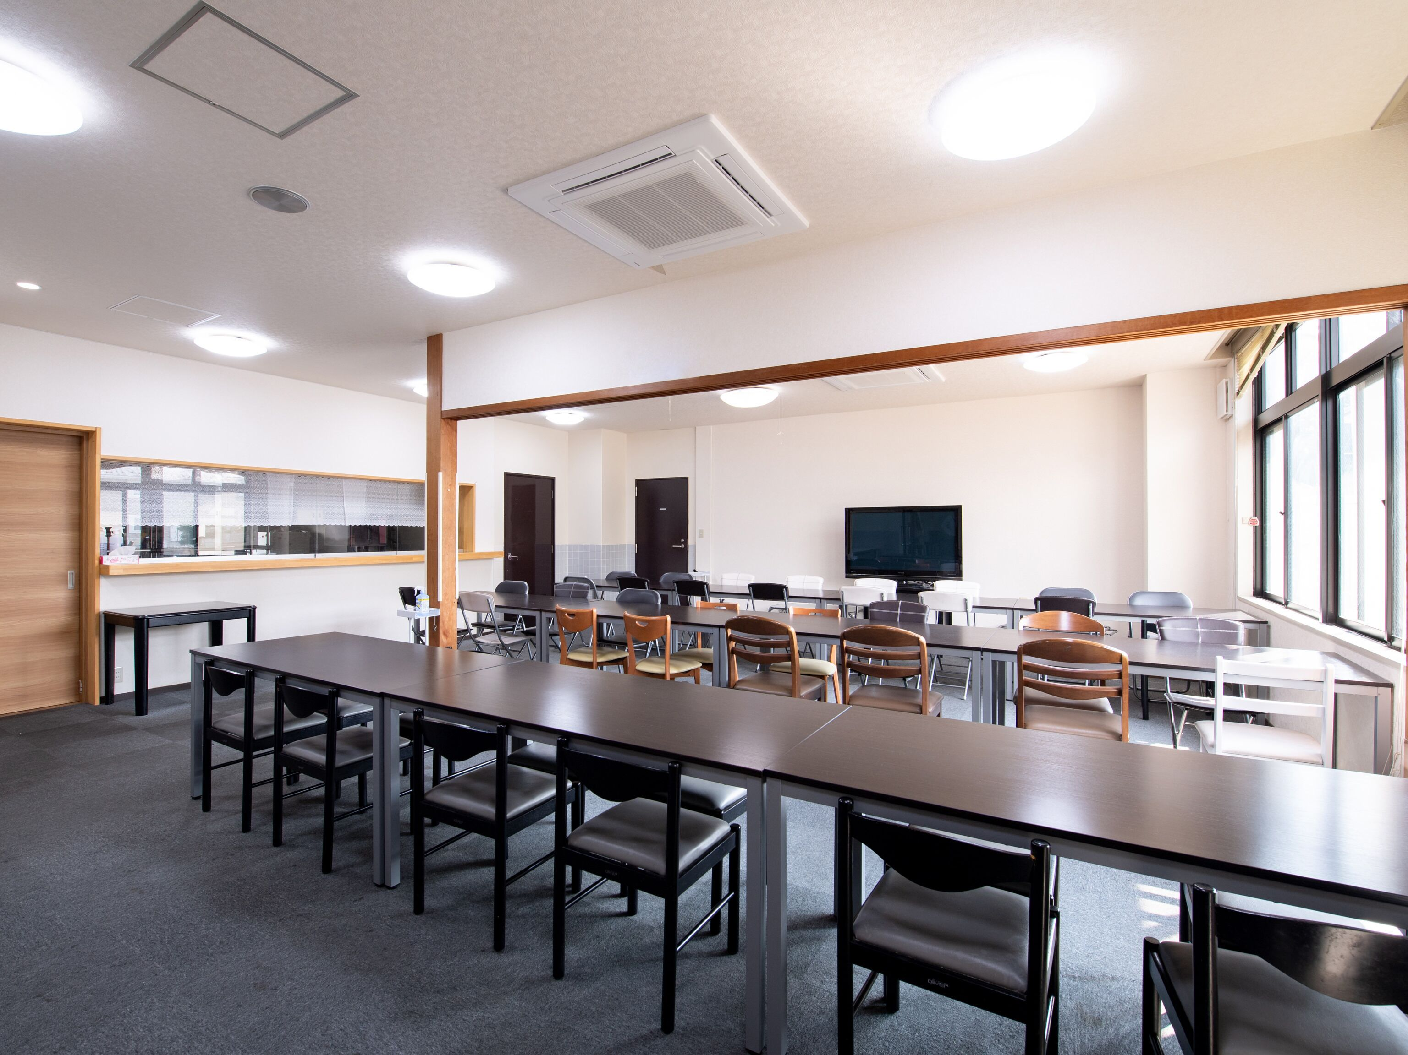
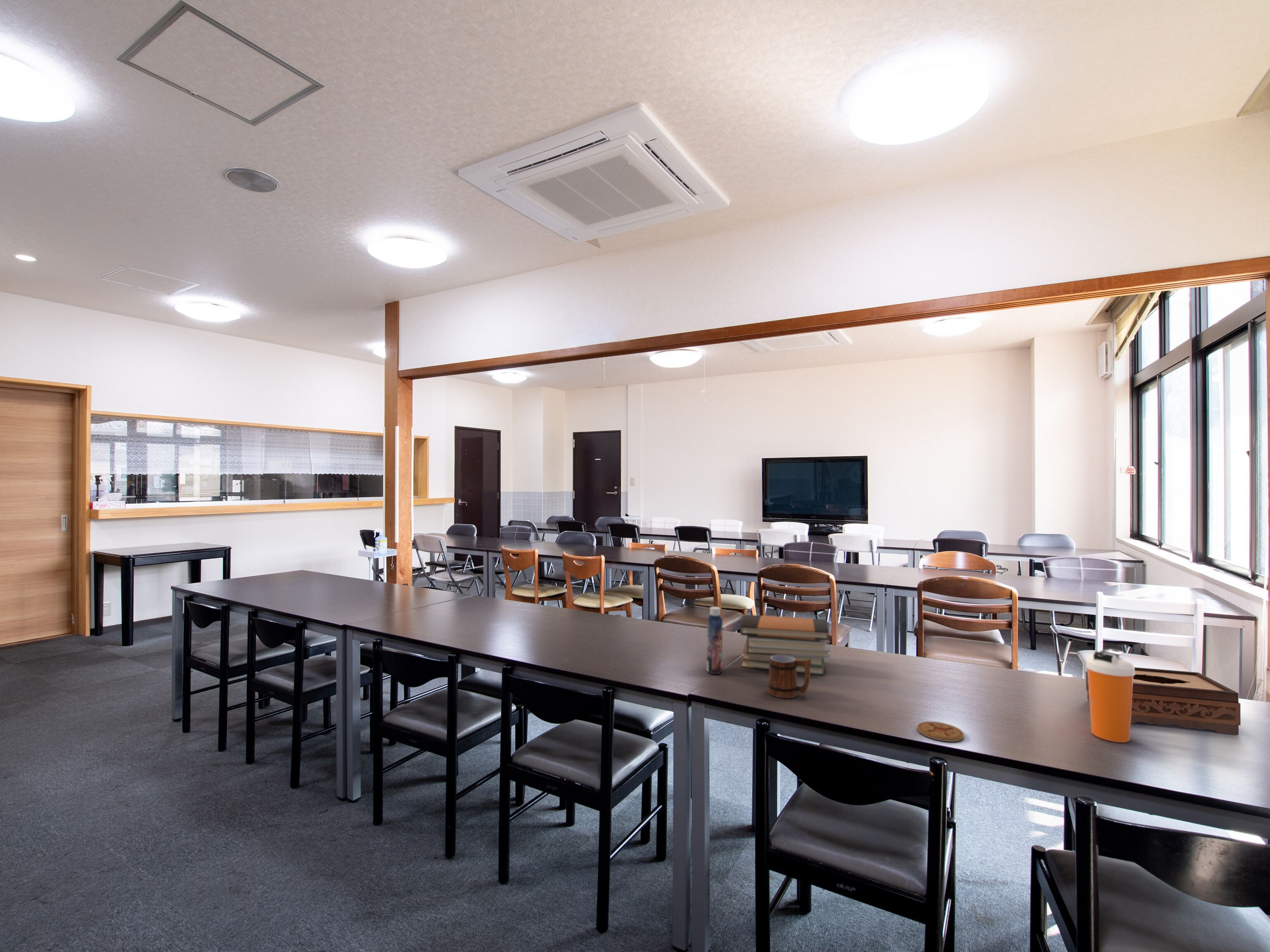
+ tissue box [1086,667,1241,735]
+ coaster [917,721,964,742]
+ mug [768,654,812,699]
+ shaker bottle [1086,649,1135,743]
+ book stack [740,614,831,676]
+ bottle [706,607,723,675]
